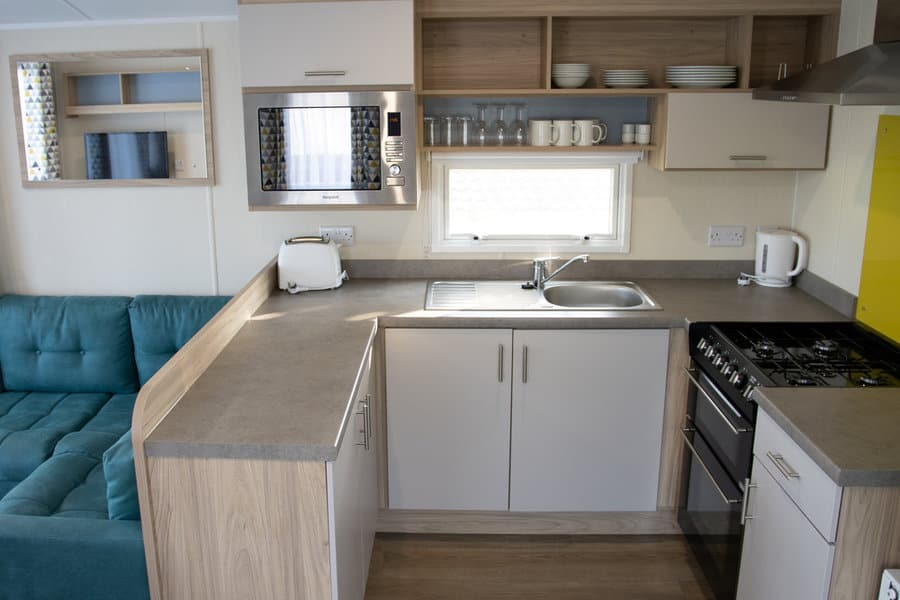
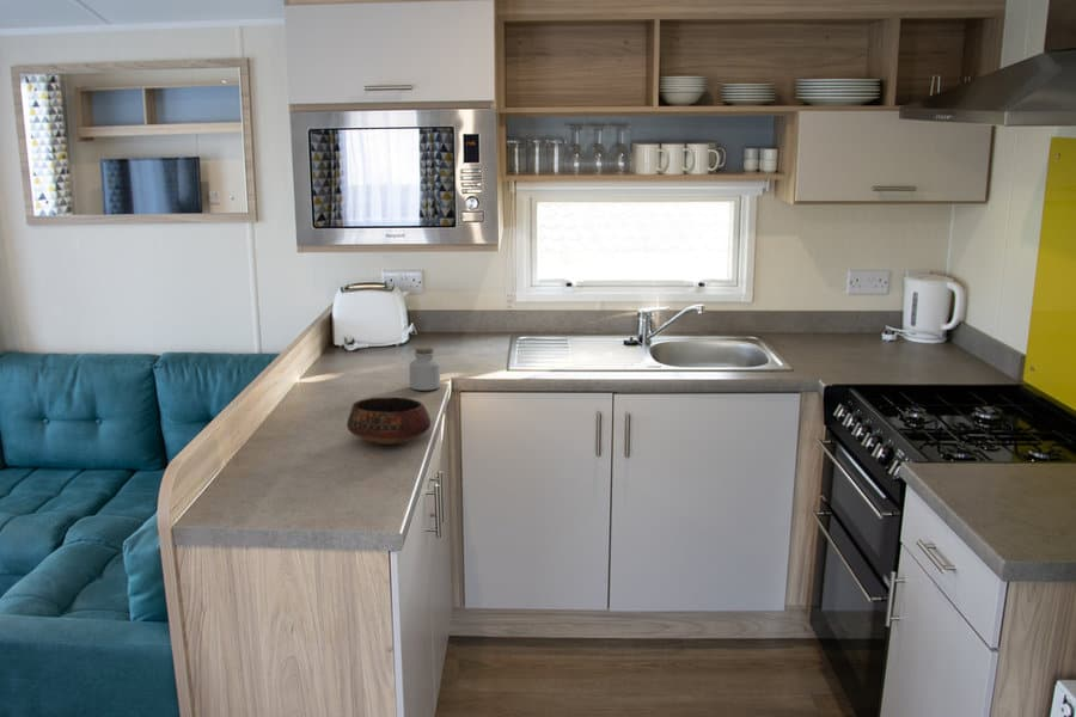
+ bowl [346,397,432,446]
+ jar [409,347,441,392]
